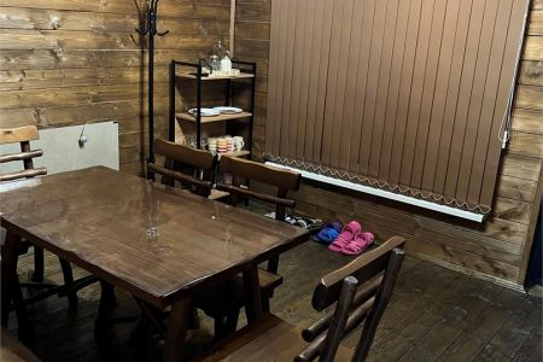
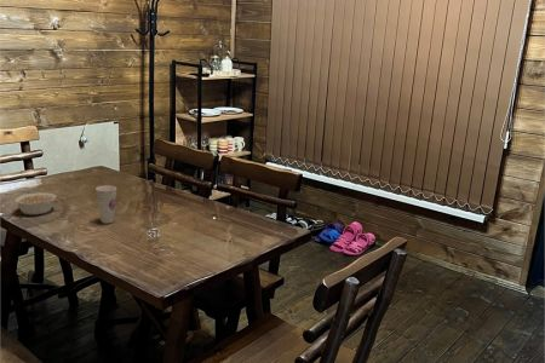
+ legume [13,191,64,215]
+ cup [94,184,117,225]
